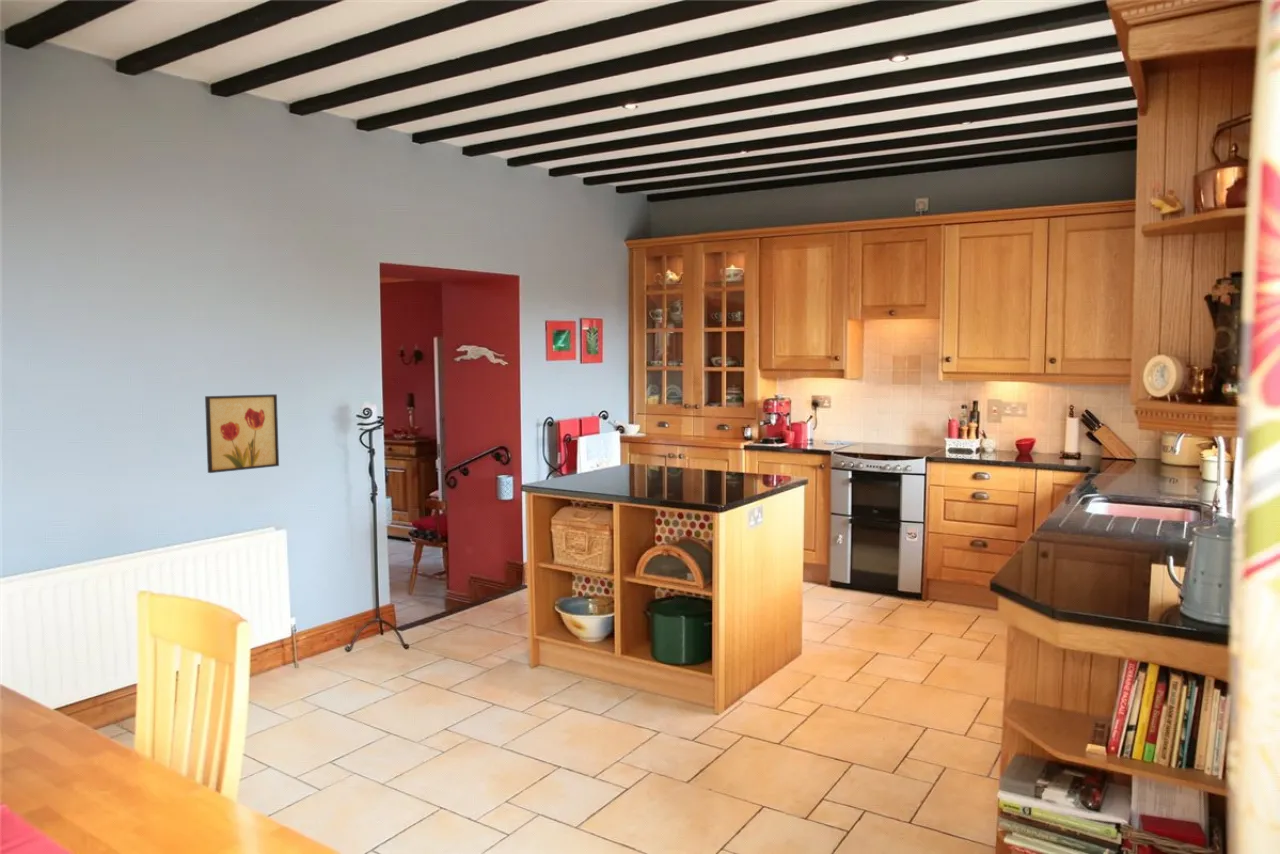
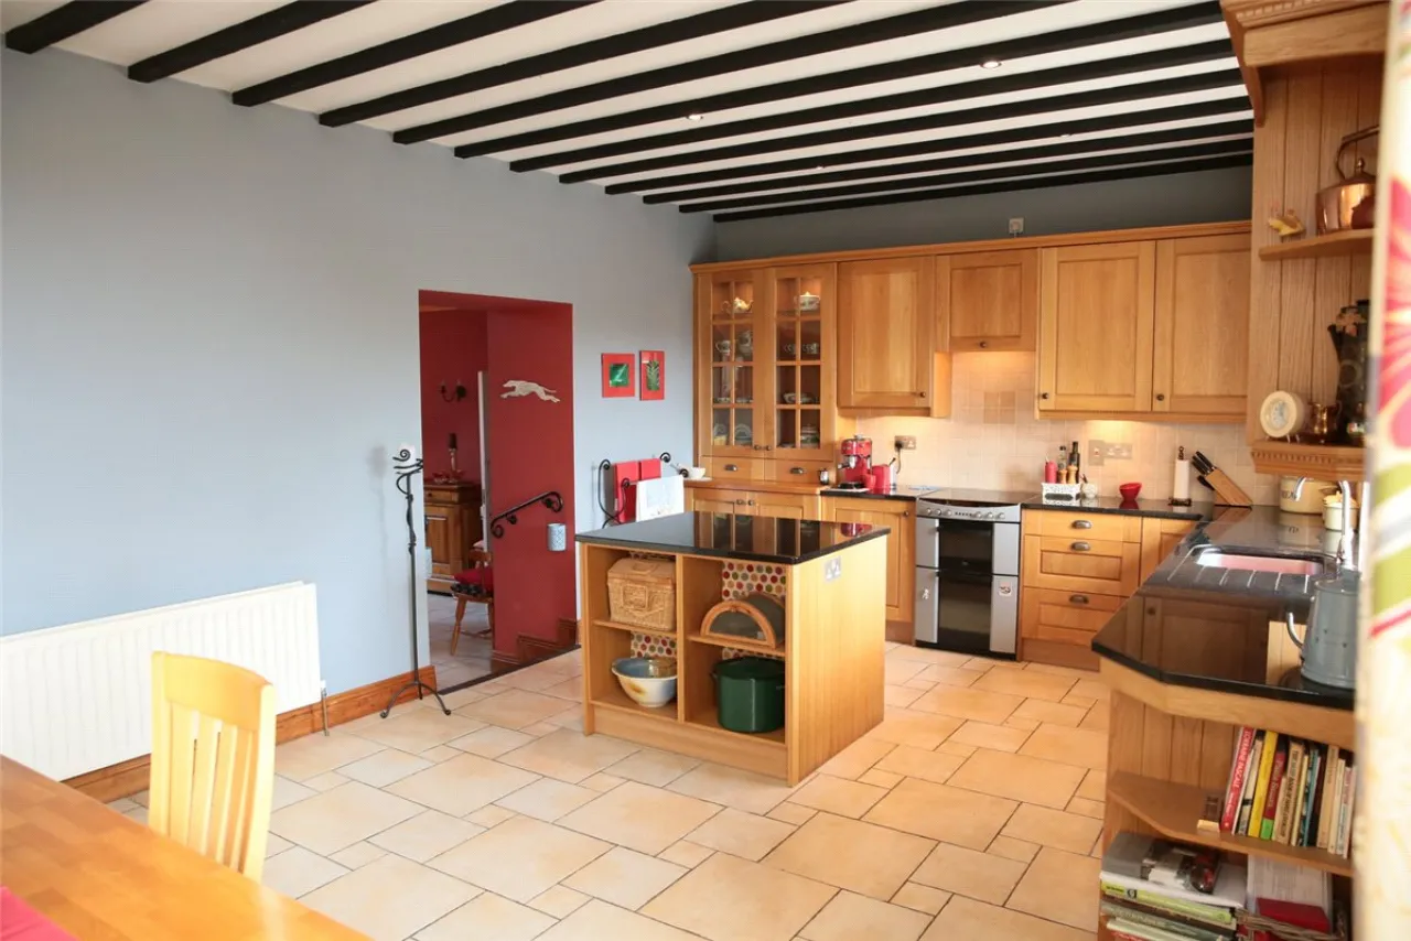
- wall art [204,393,280,474]
